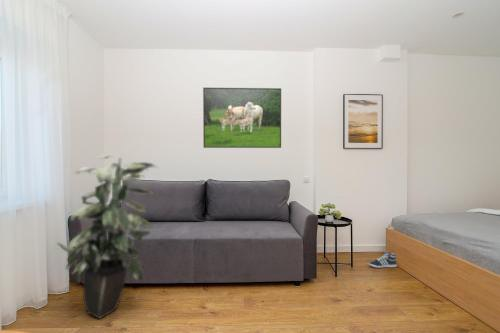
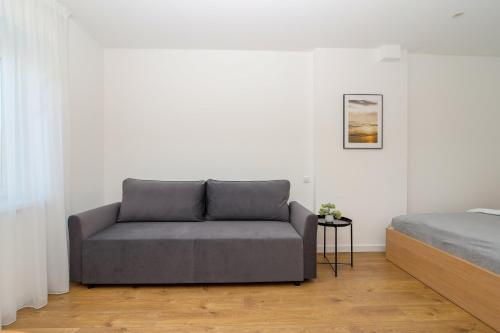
- sneaker [368,250,398,269]
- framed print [202,87,282,149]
- indoor plant [56,153,158,320]
